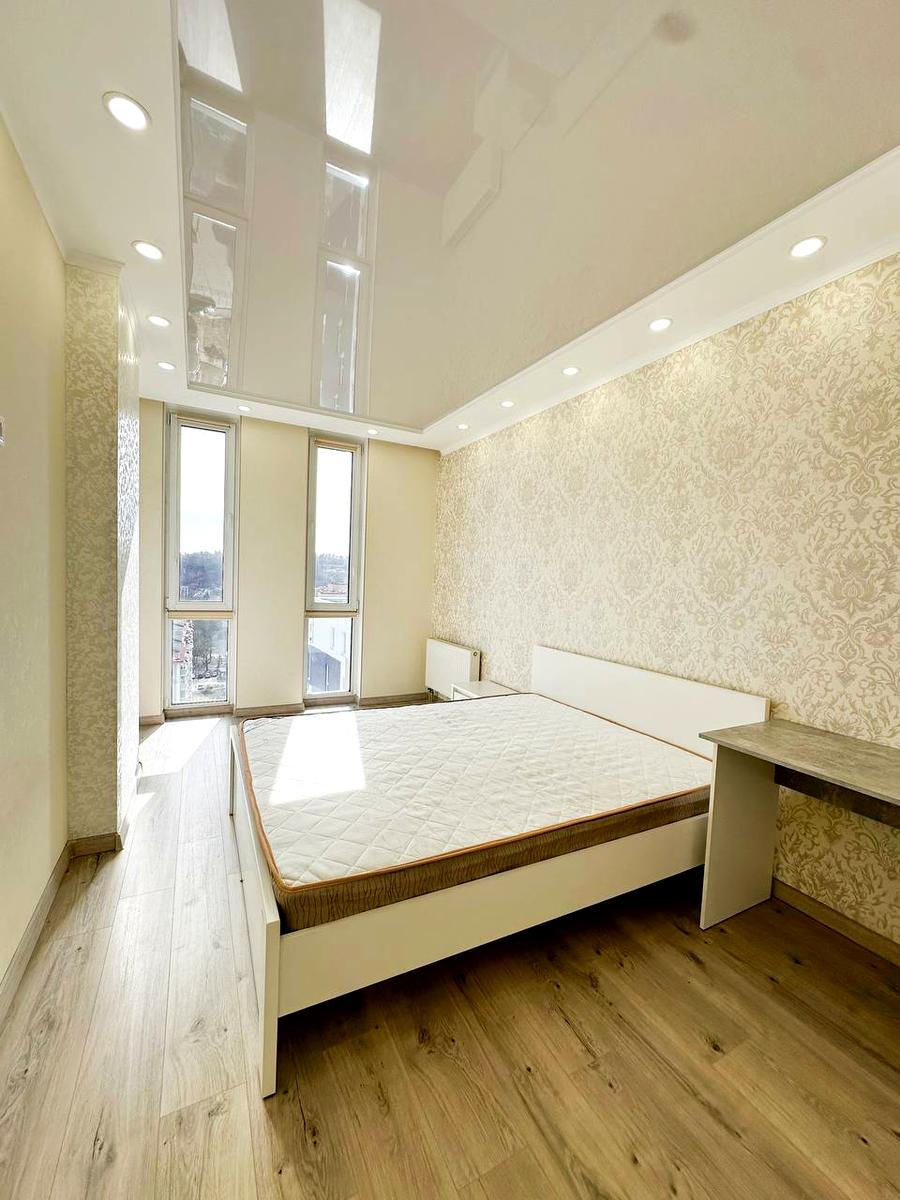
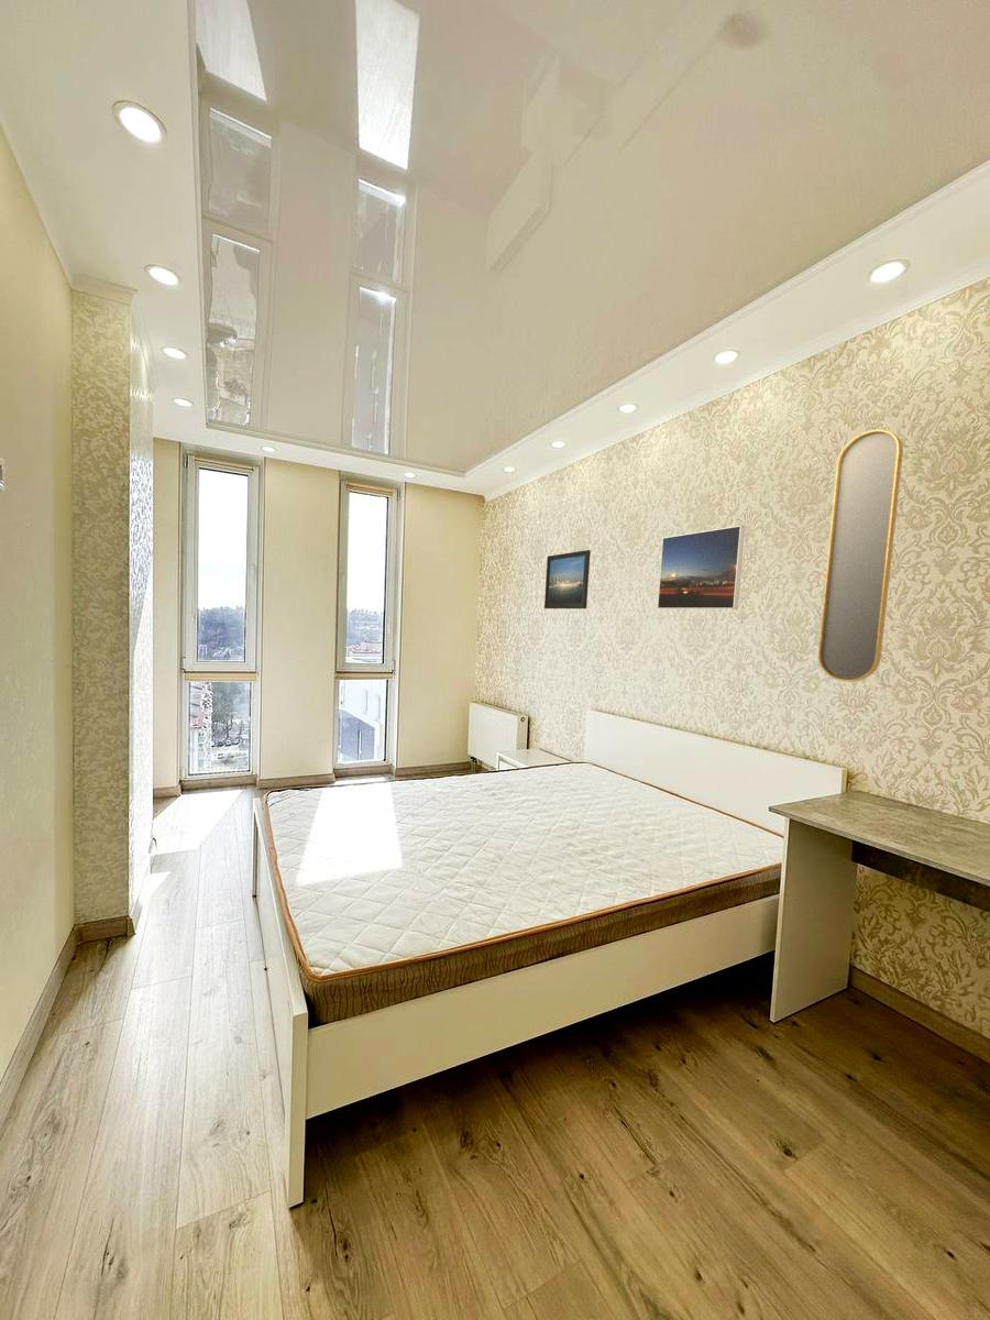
+ home mirror [817,428,904,682]
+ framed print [543,549,592,609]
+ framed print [657,525,746,610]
